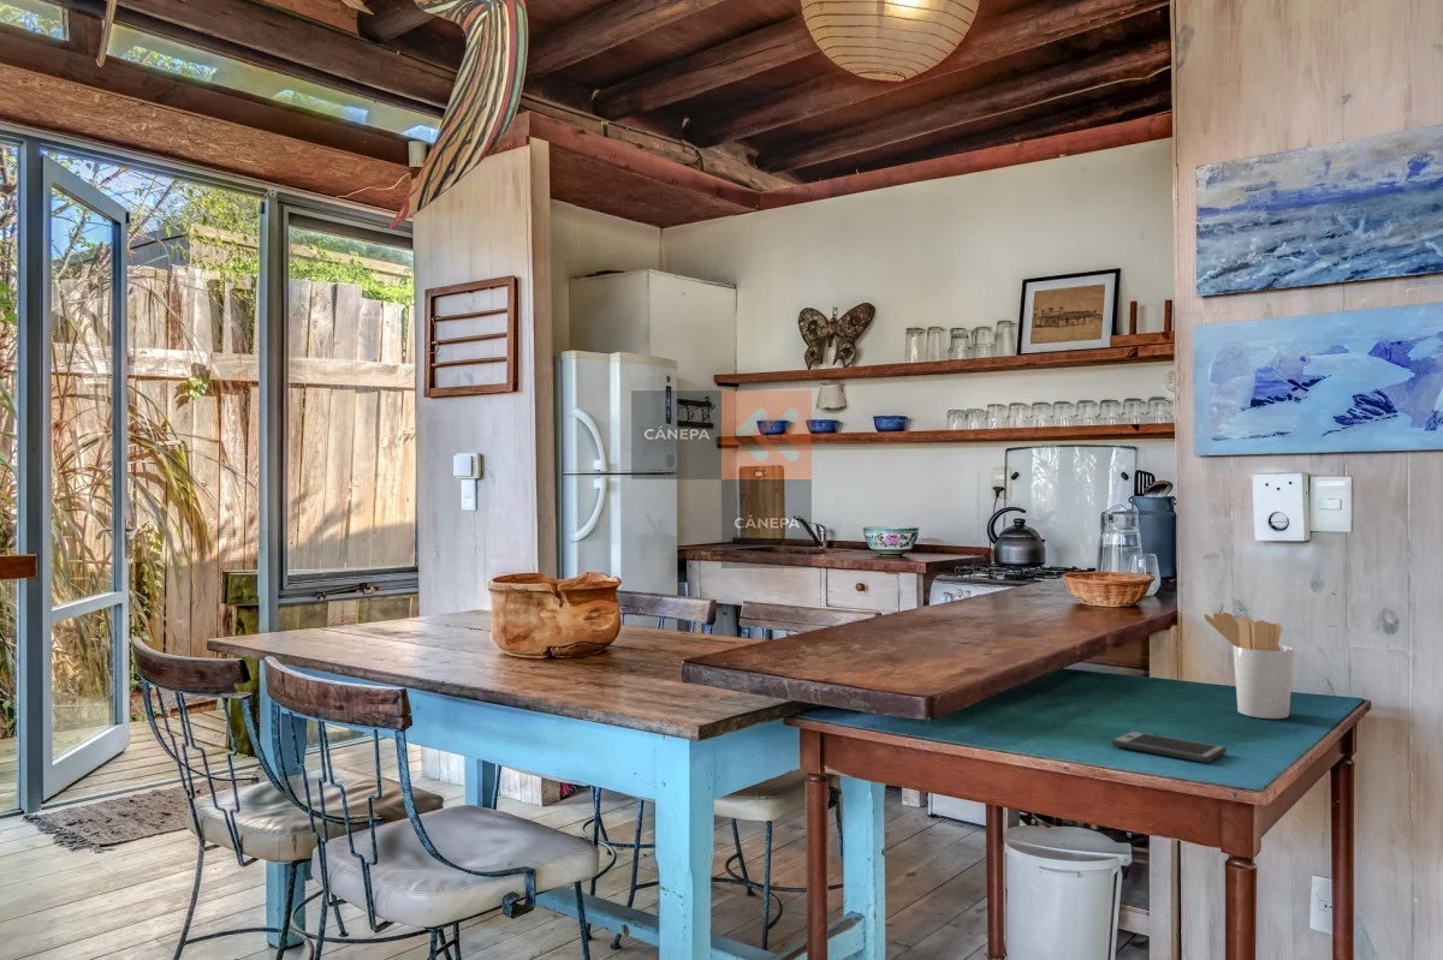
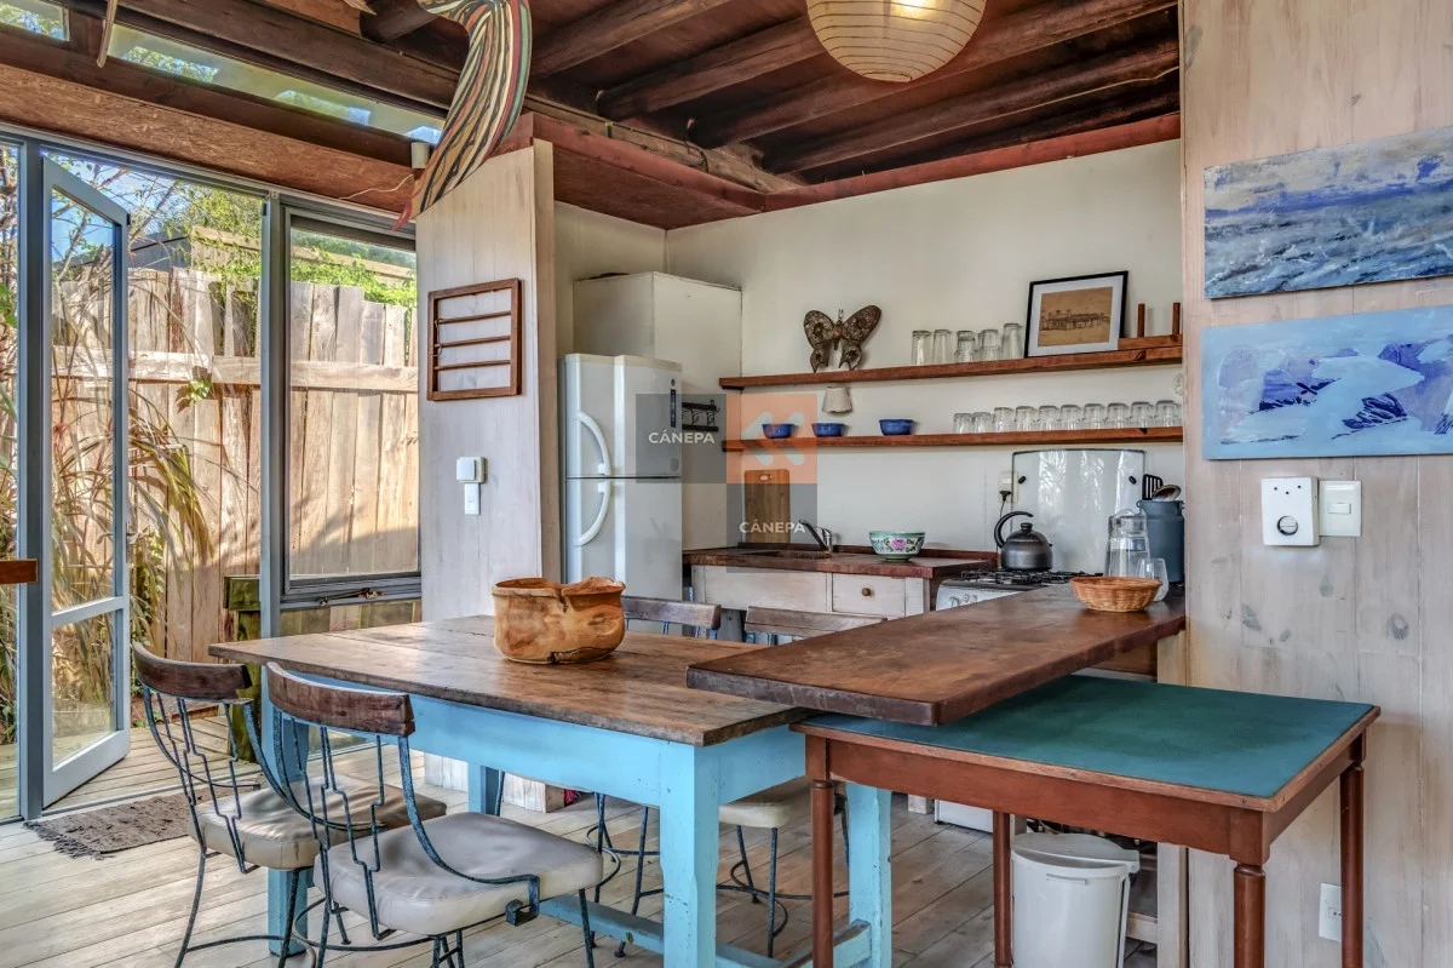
- smartphone [1110,731,1228,764]
- utensil holder [1202,612,1295,720]
